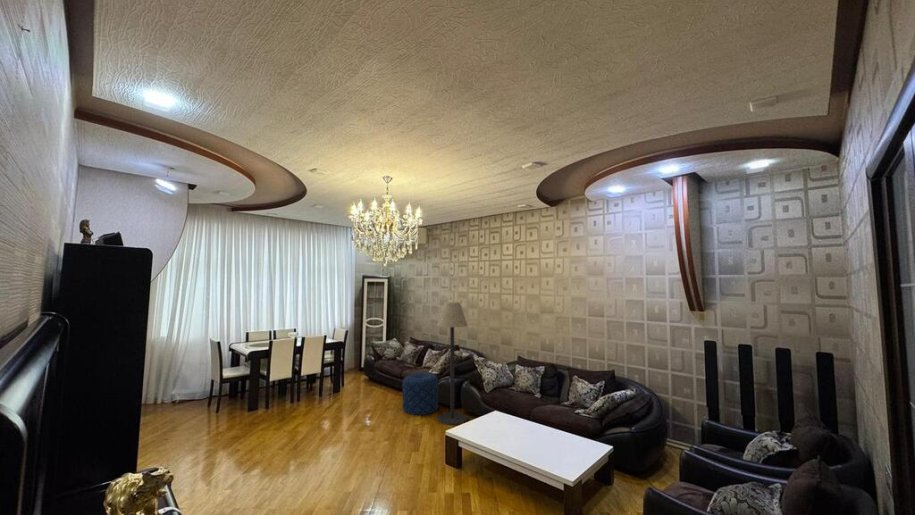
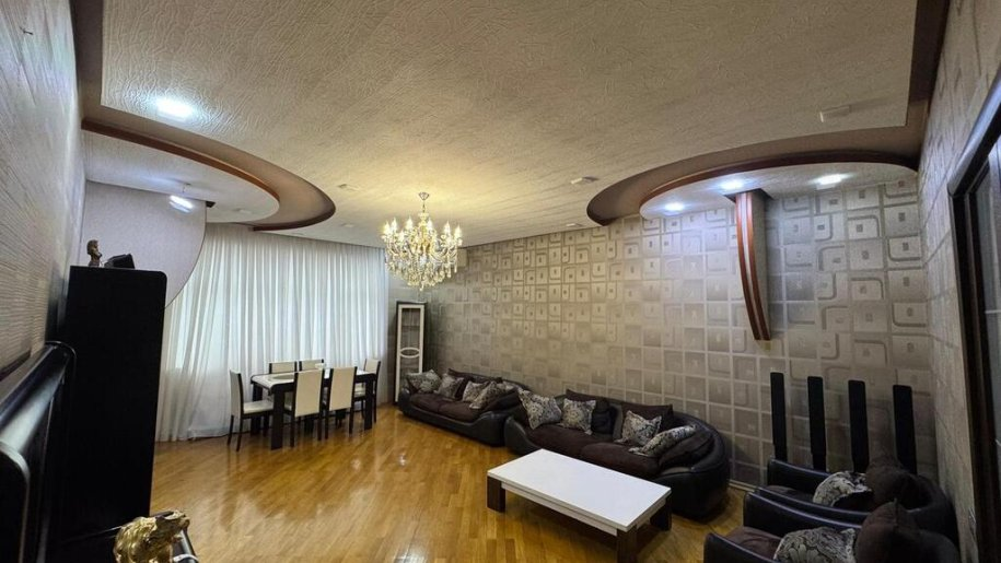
- pouf [401,372,439,416]
- floor lamp [436,301,468,426]
